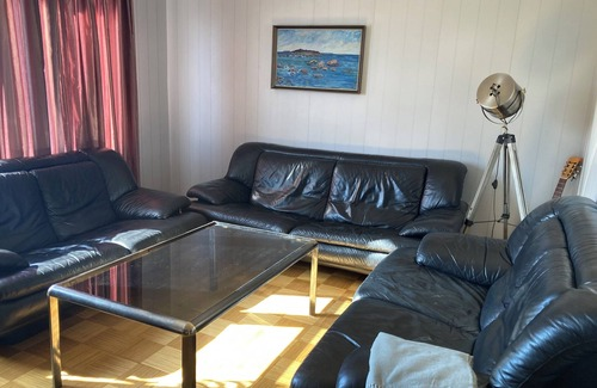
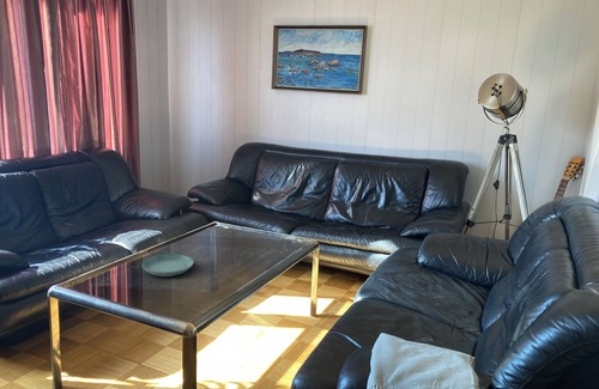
+ saucer [141,254,194,278]
